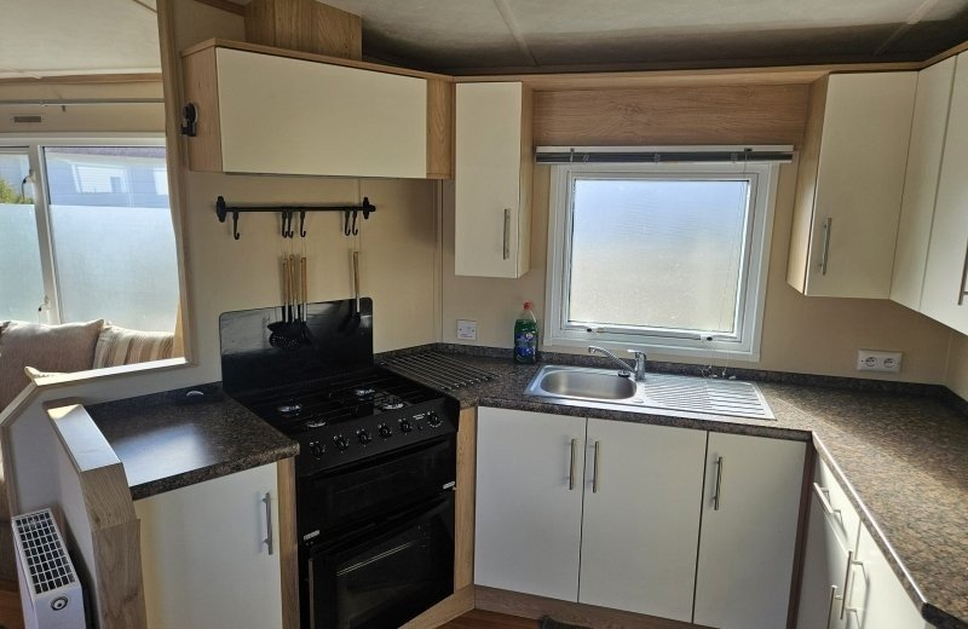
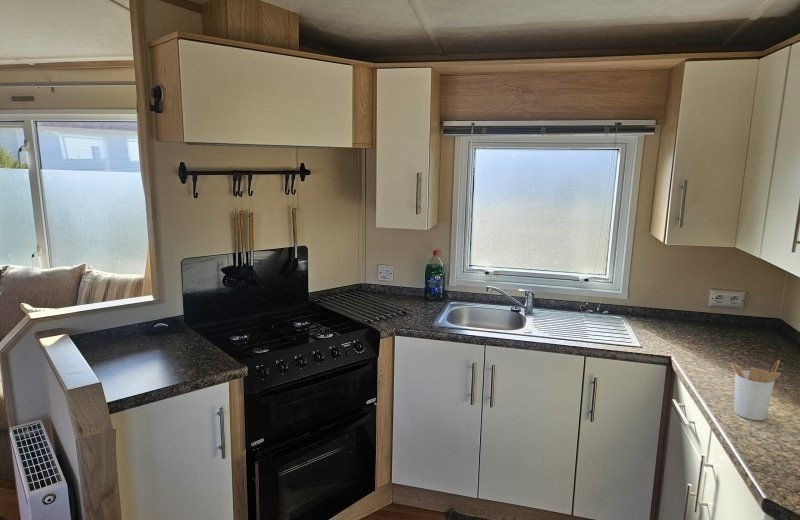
+ utensil holder [729,359,782,421]
